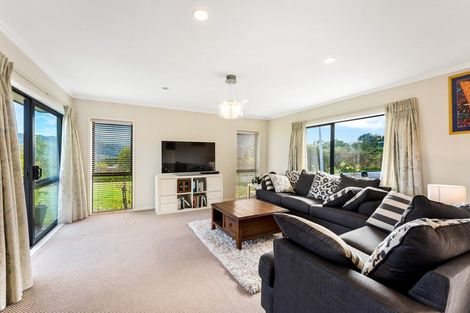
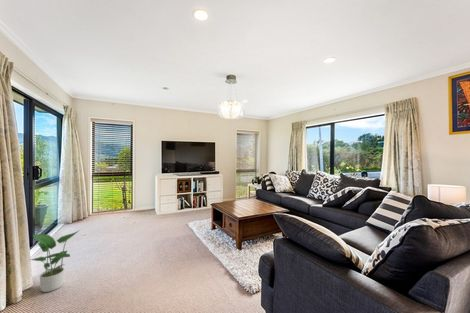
+ potted plant [28,229,81,293]
